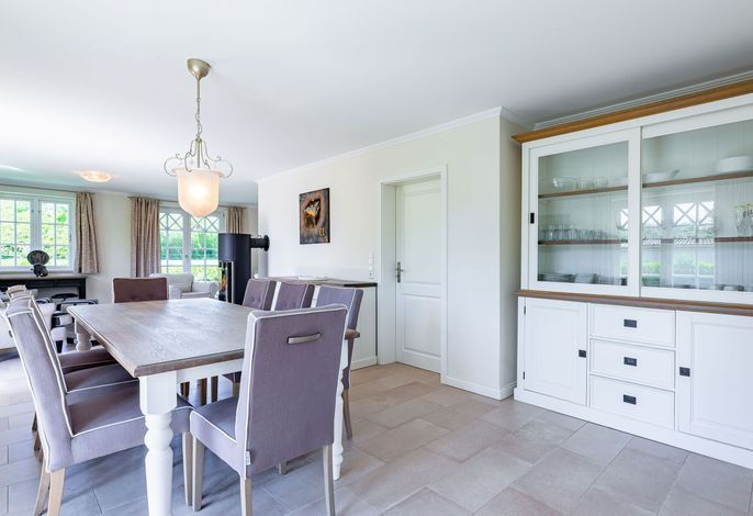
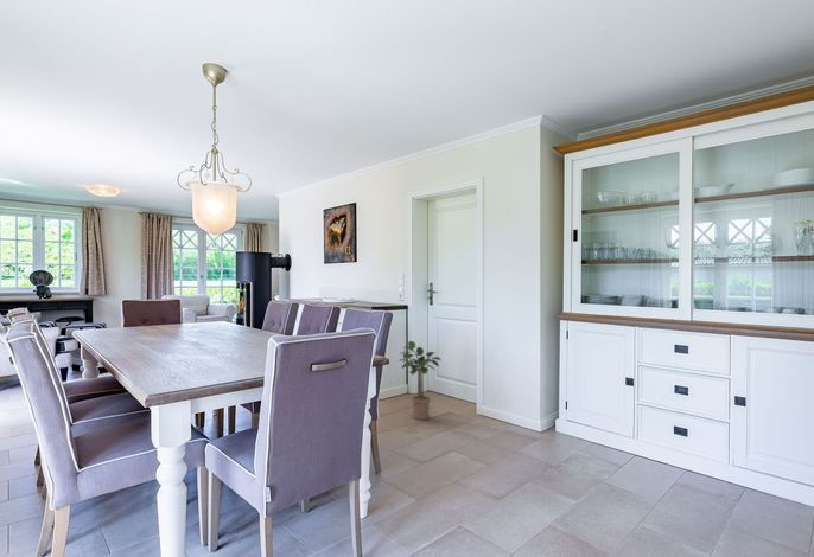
+ potted plant [396,340,441,421]
